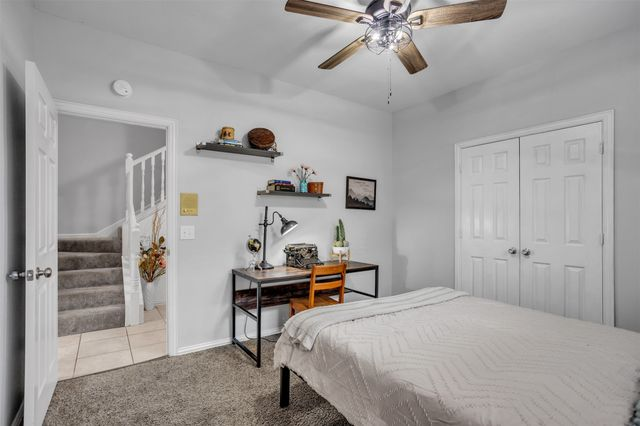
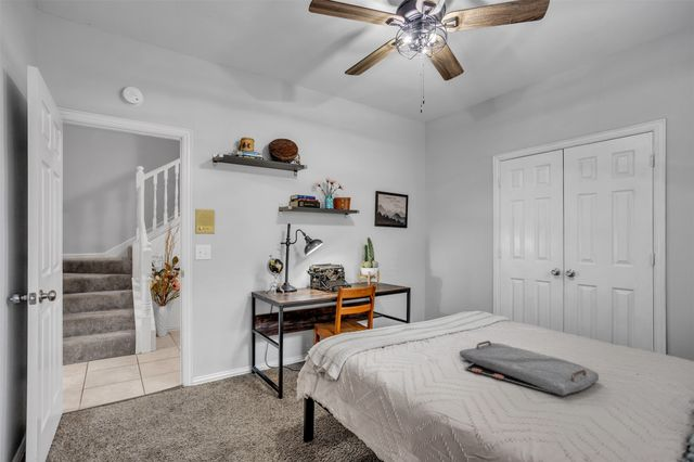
+ serving tray [458,339,600,397]
